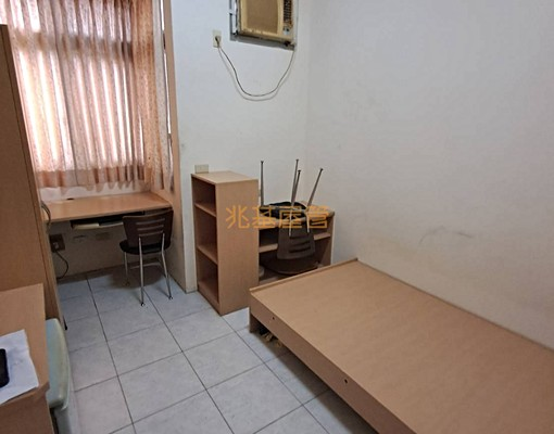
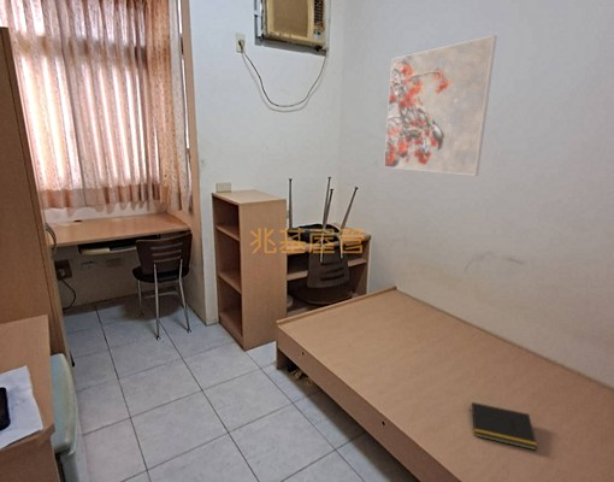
+ notepad [468,401,538,452]
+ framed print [383,34,498,176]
